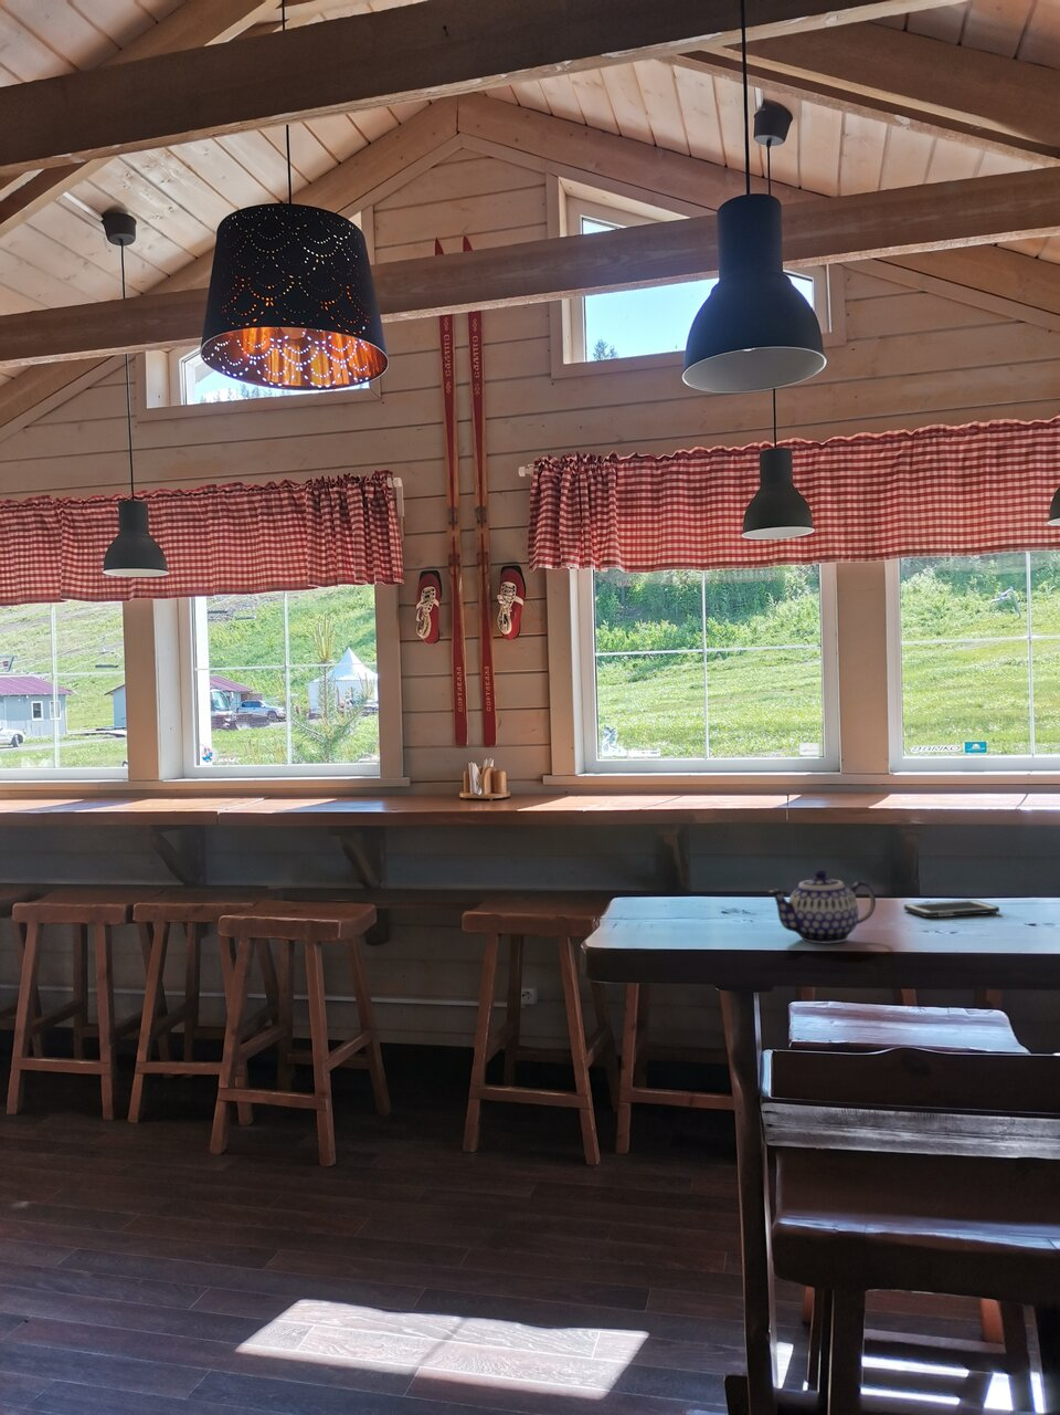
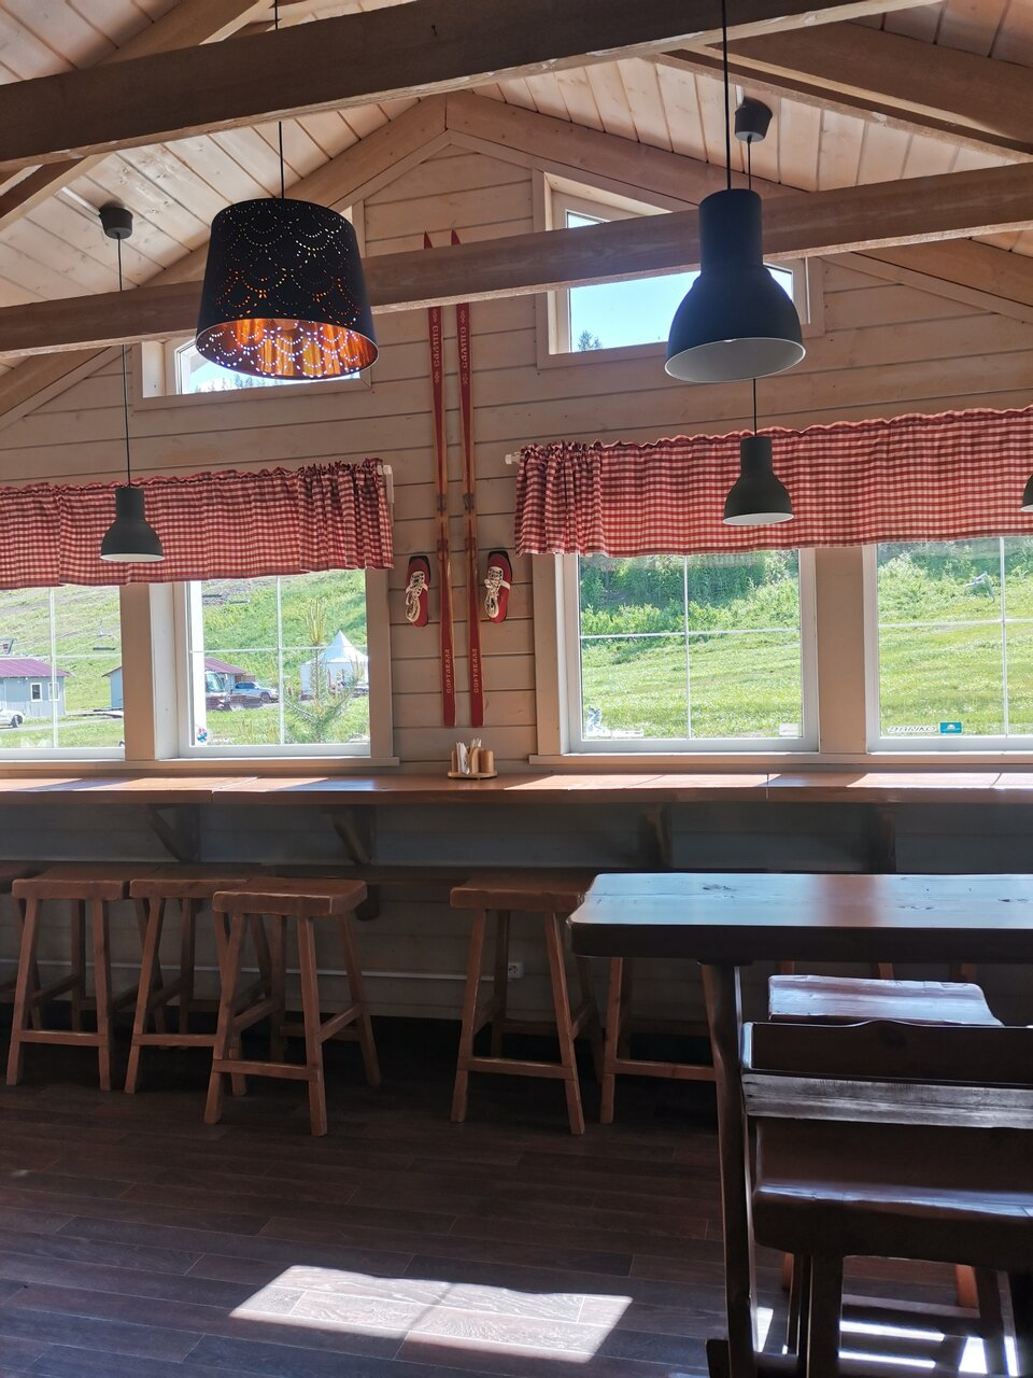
- cell phone [903,899,1000,919]
- teapot [767,869,876,944]
